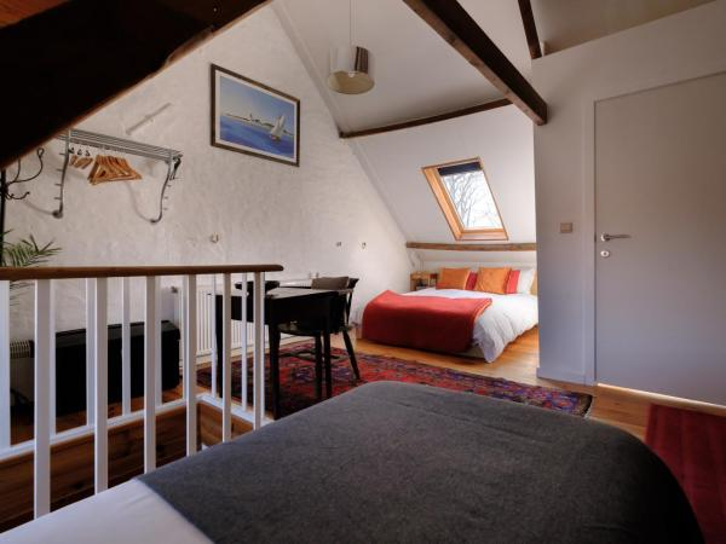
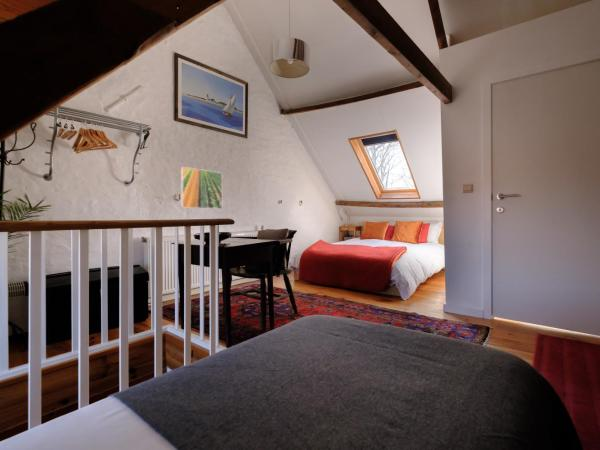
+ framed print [180,166,223,210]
